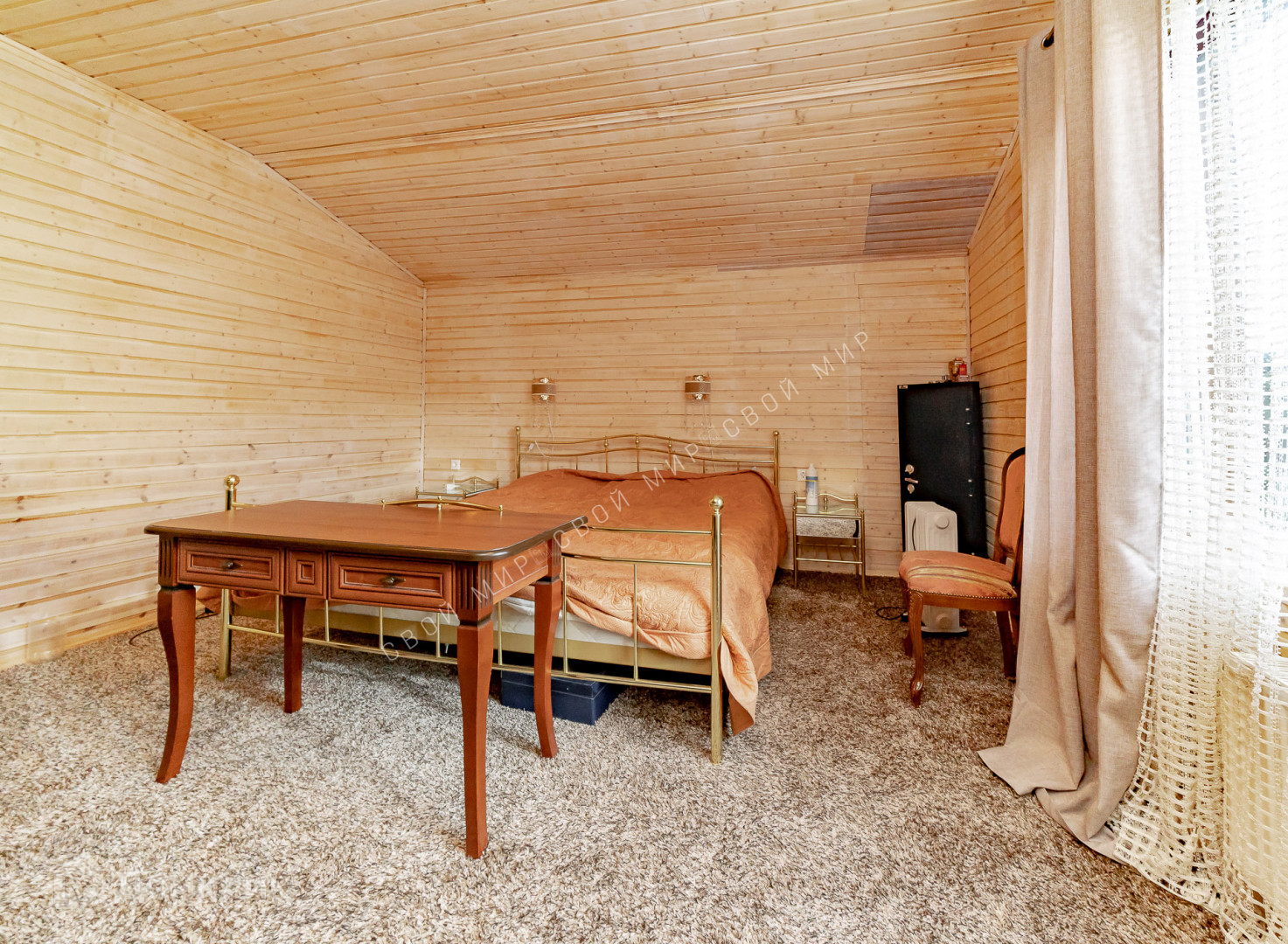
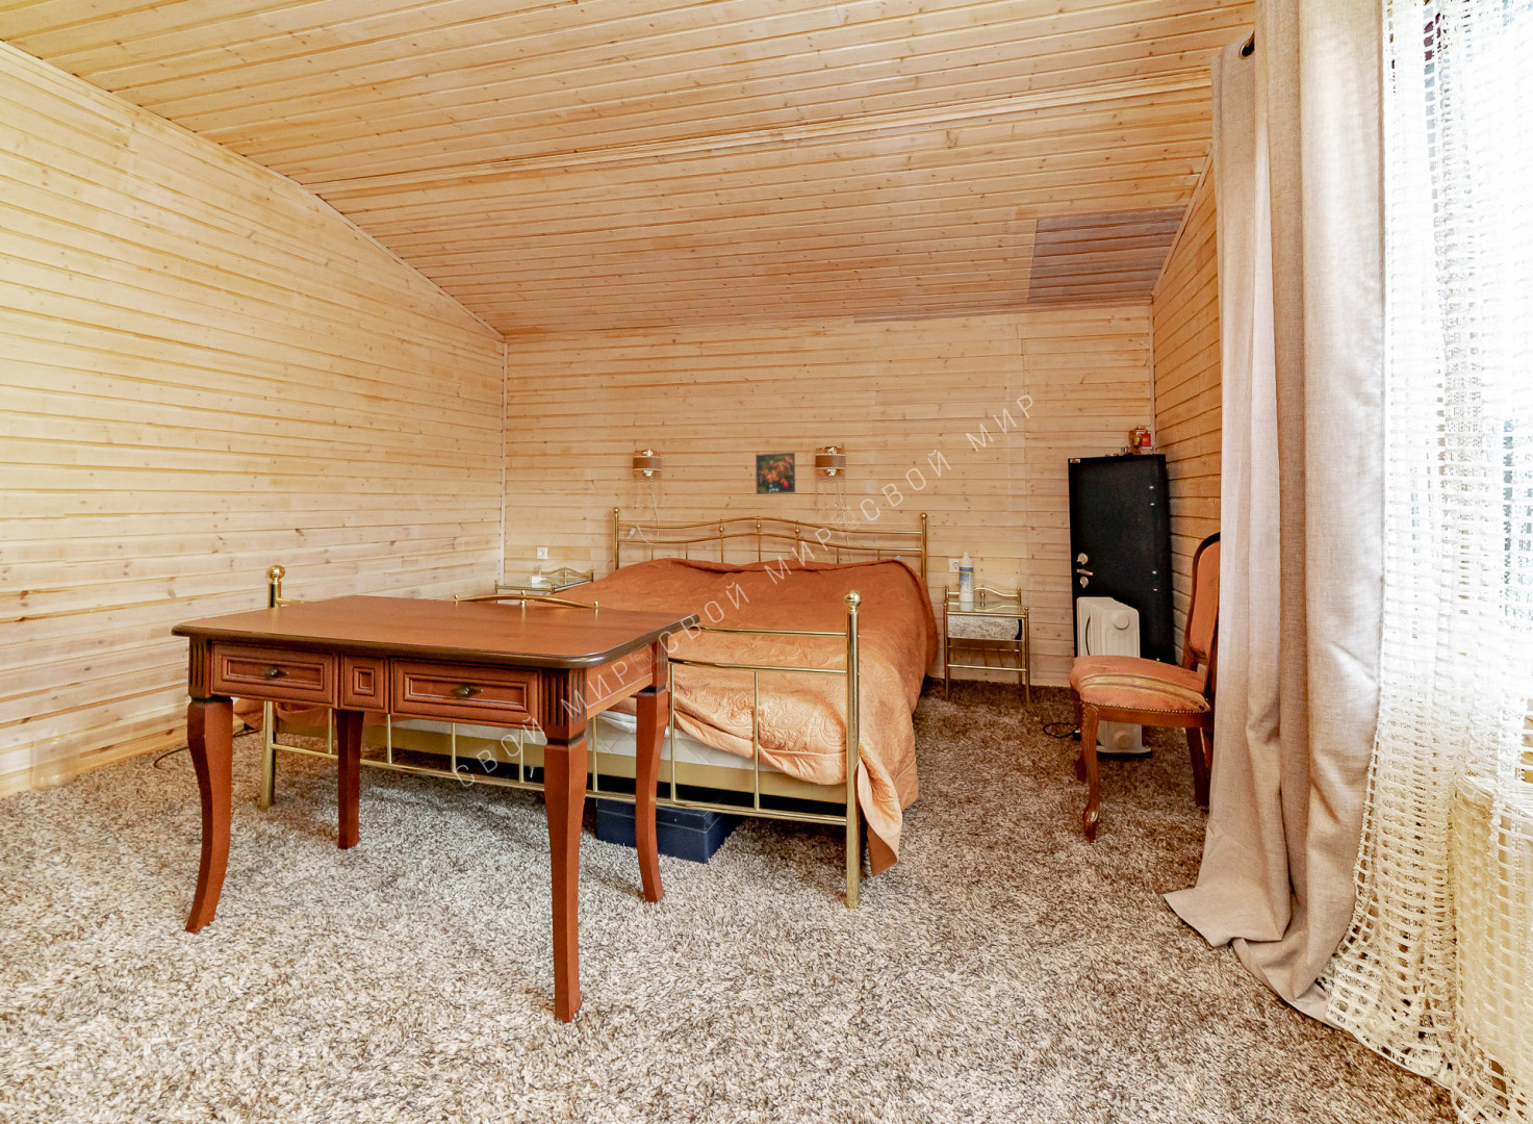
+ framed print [755,451,796,495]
